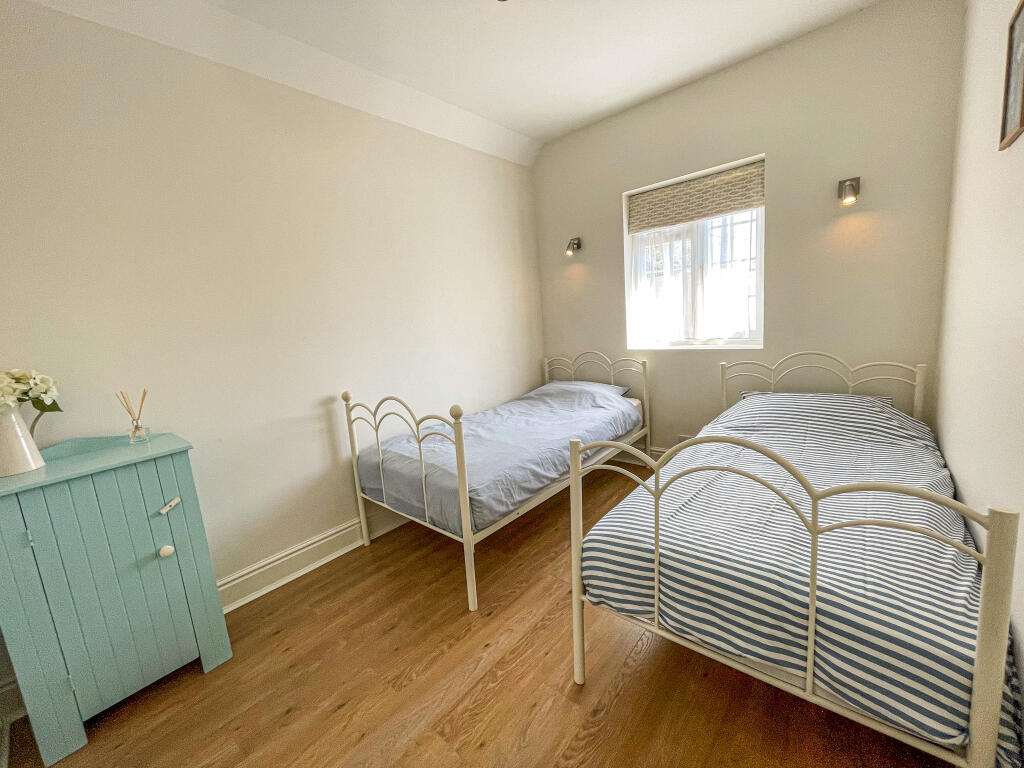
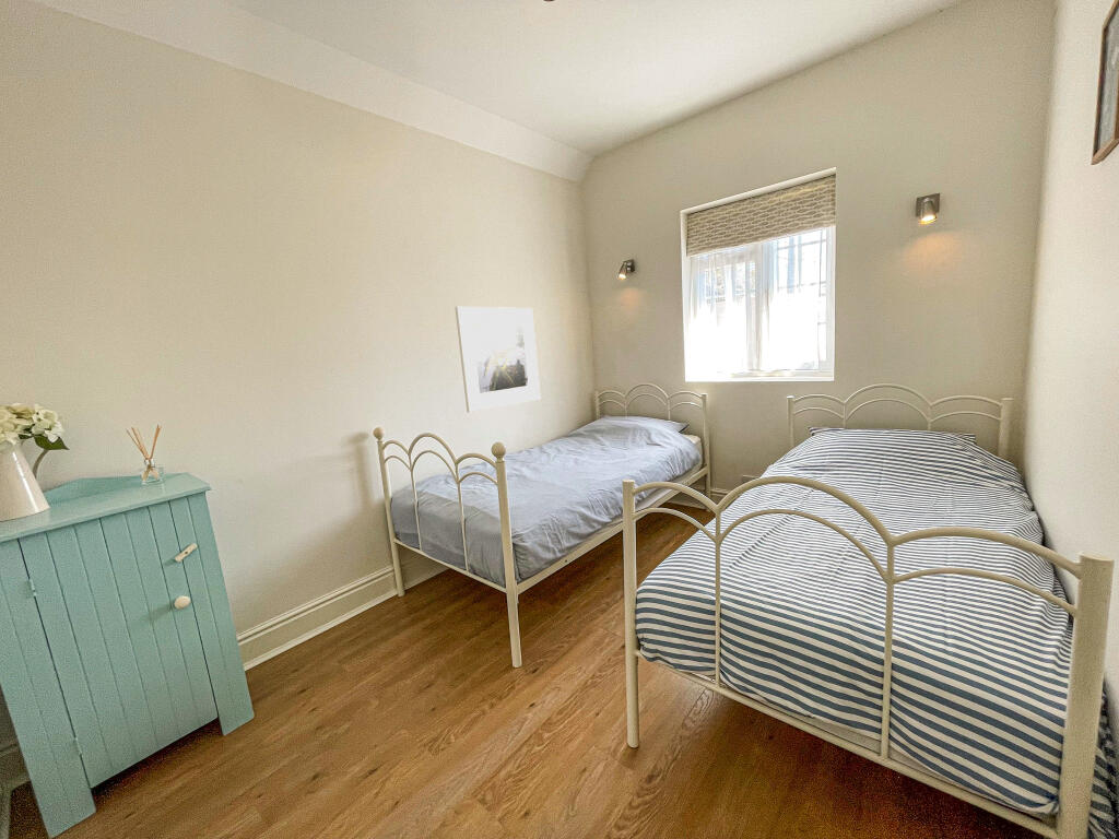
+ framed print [455,306,541,413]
